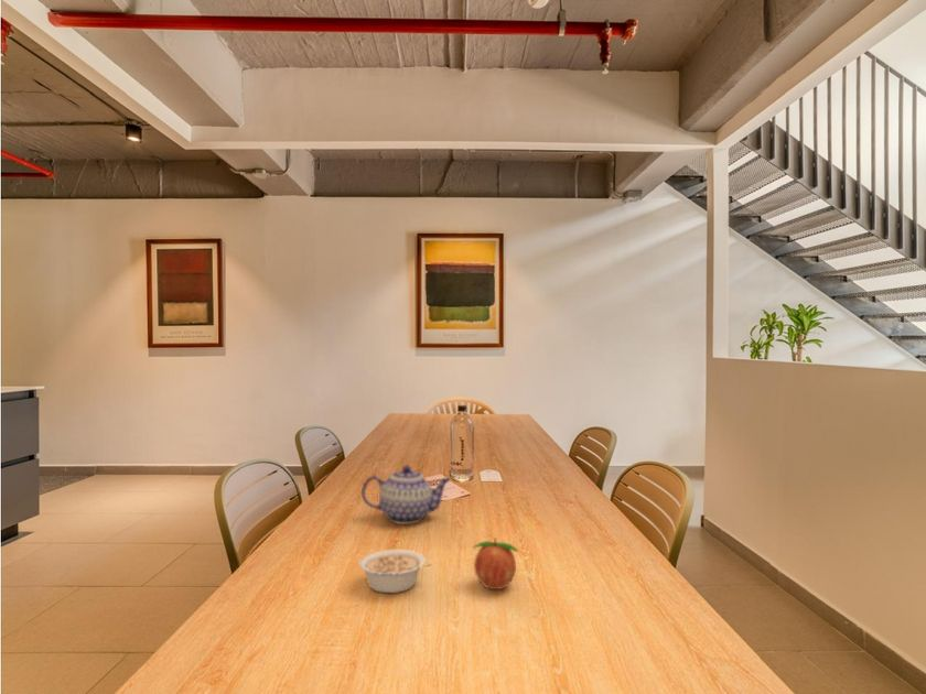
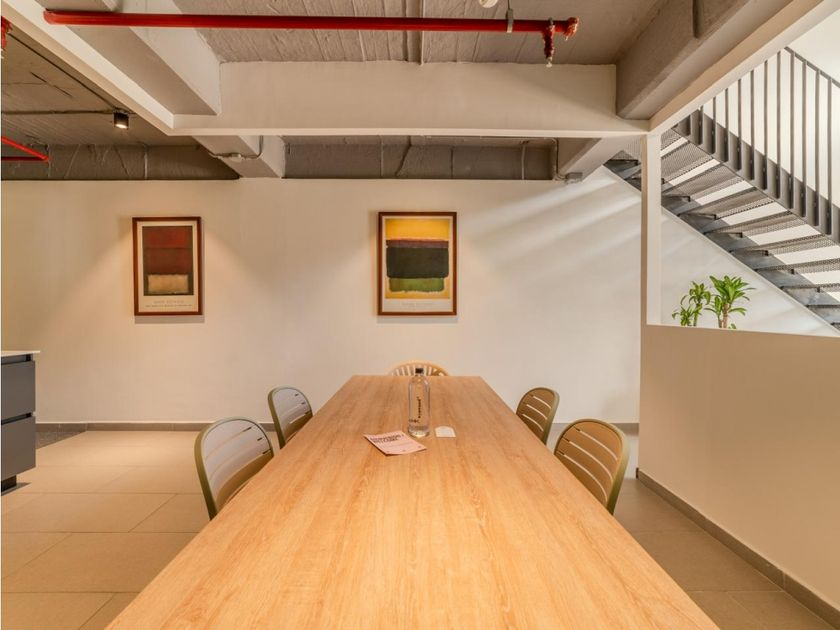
- fruit [472,536,519,590]
- teapot [360,465,452,525]
- legume [357,549,433,594]
